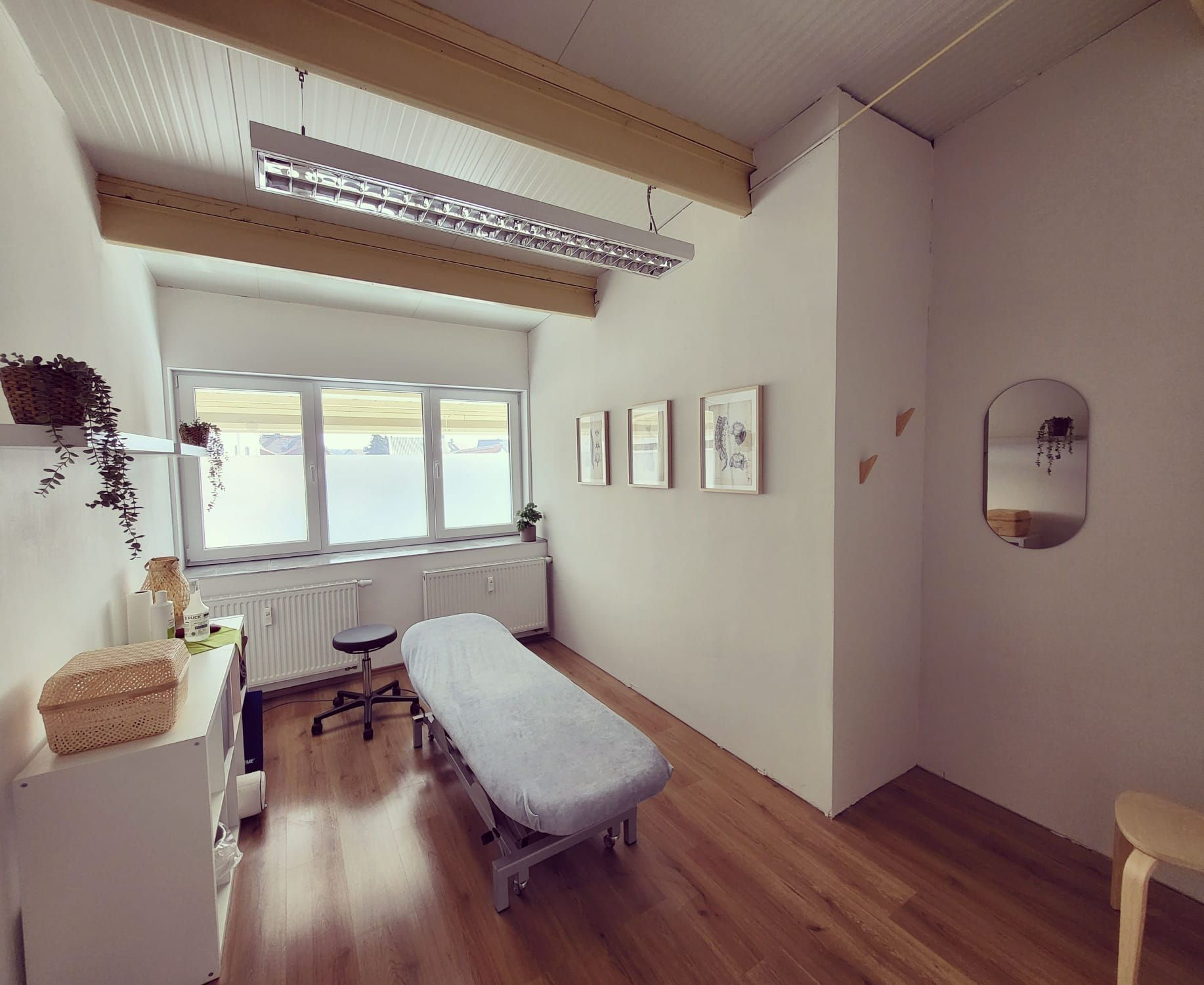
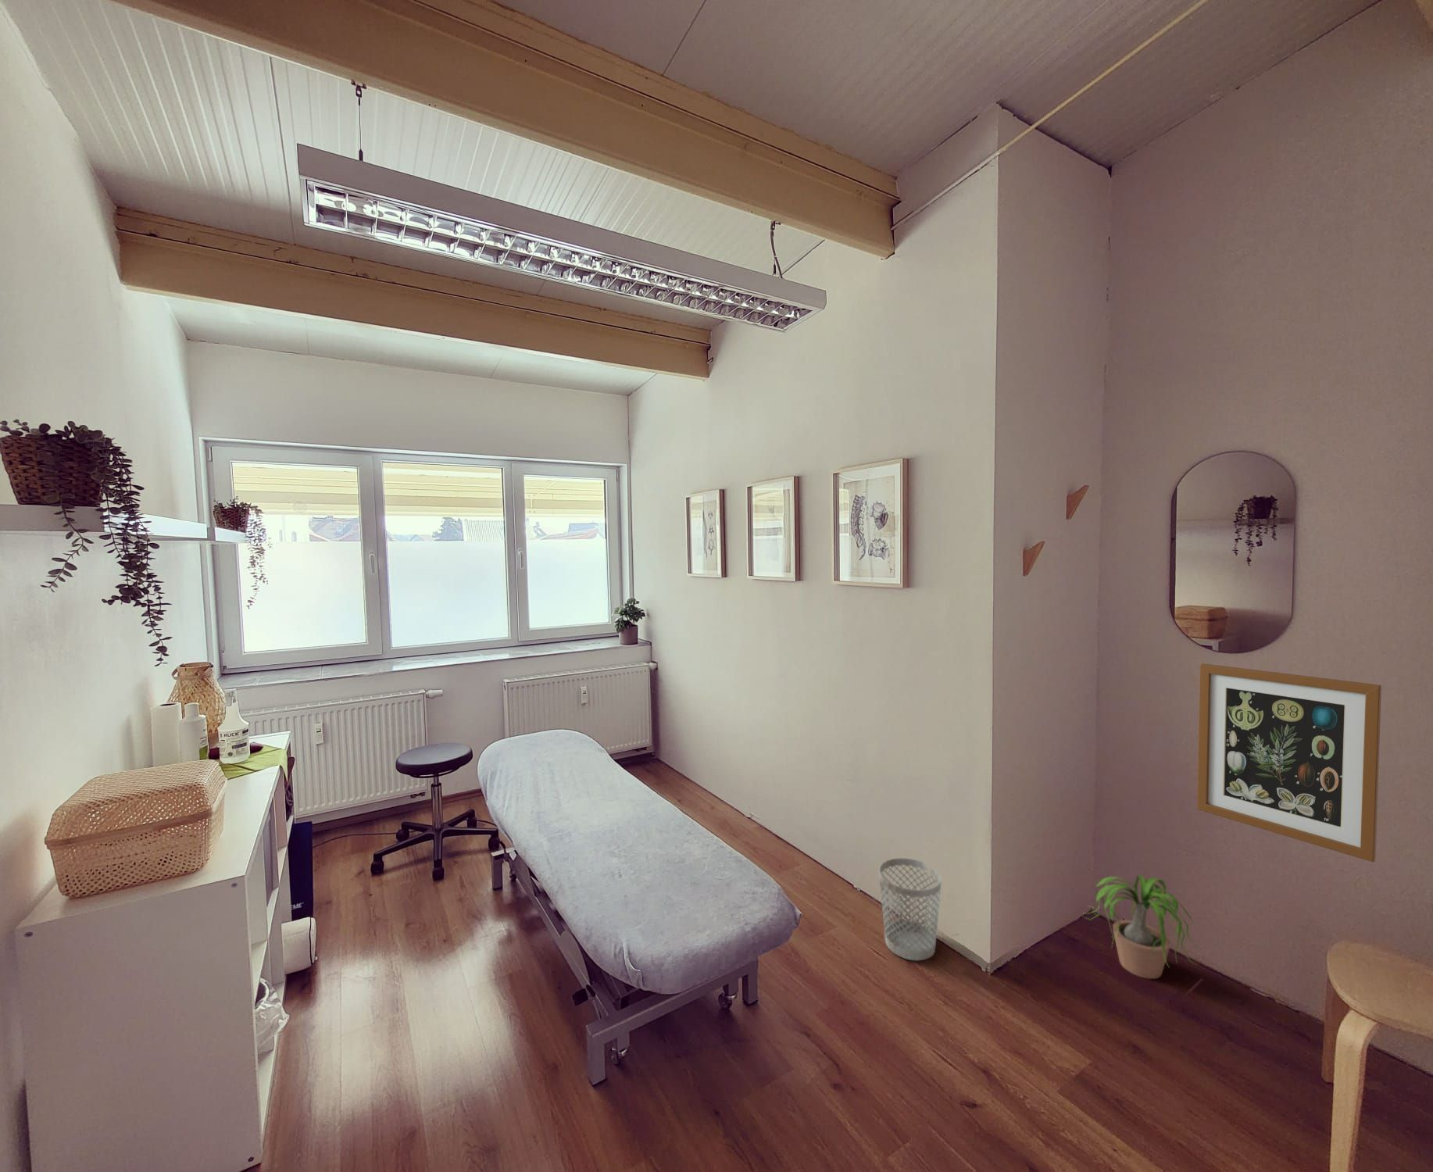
+ wastebasket [878,857,943,961]
+ wall art [1196,663,1382,863]
+ potted plant [1080,875,1209,979]
